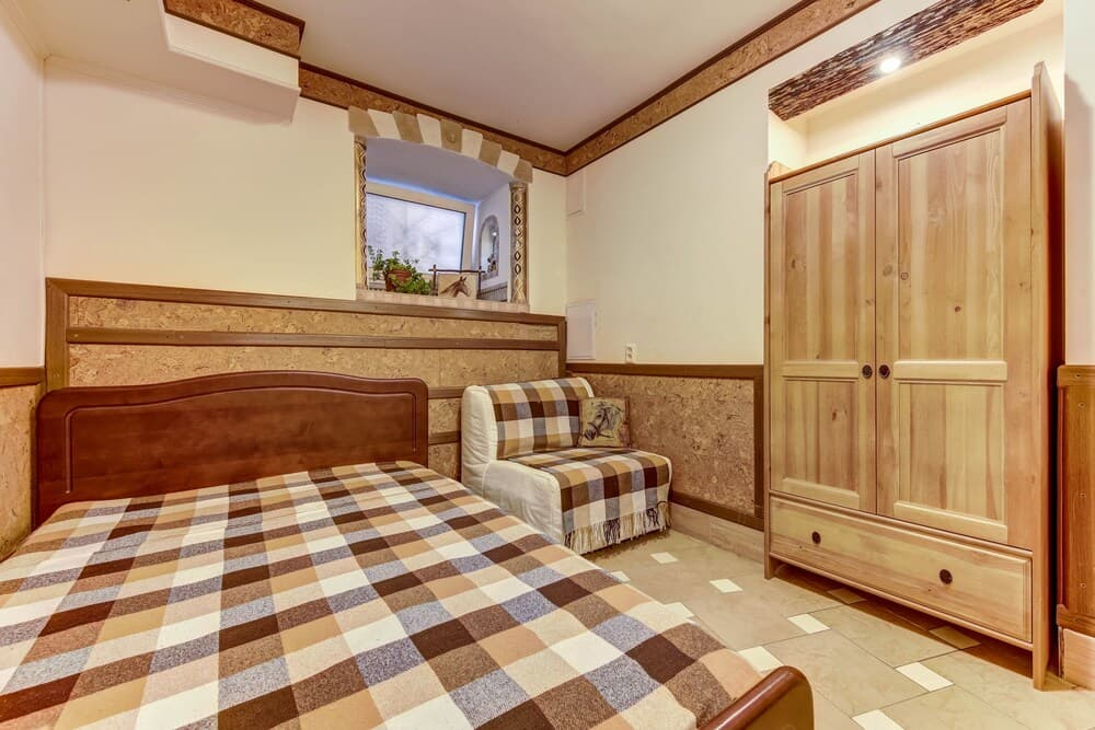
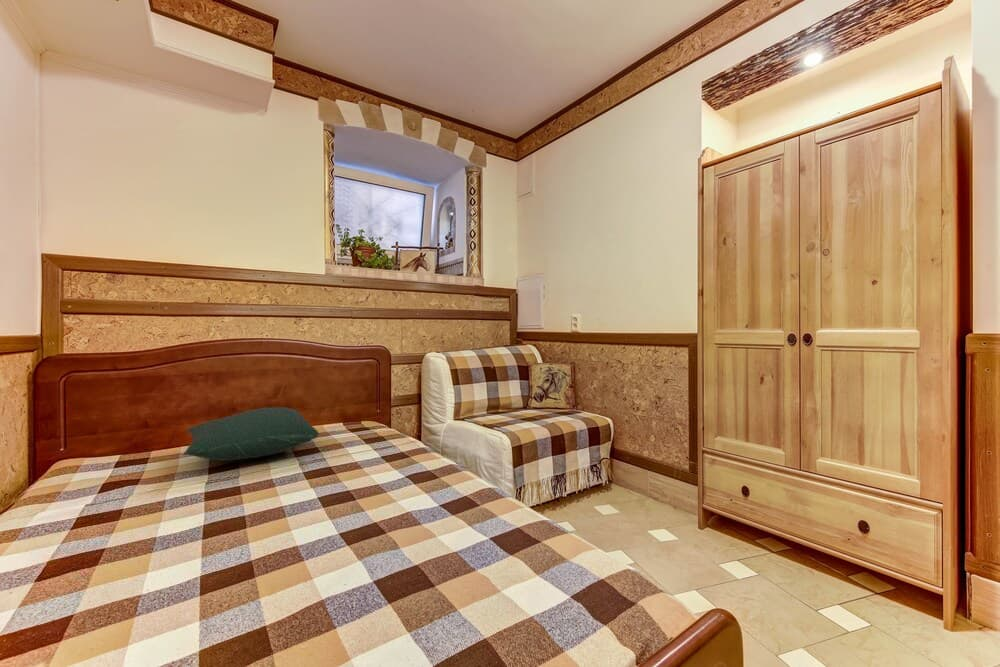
+ pillow [183,406,320,462]
